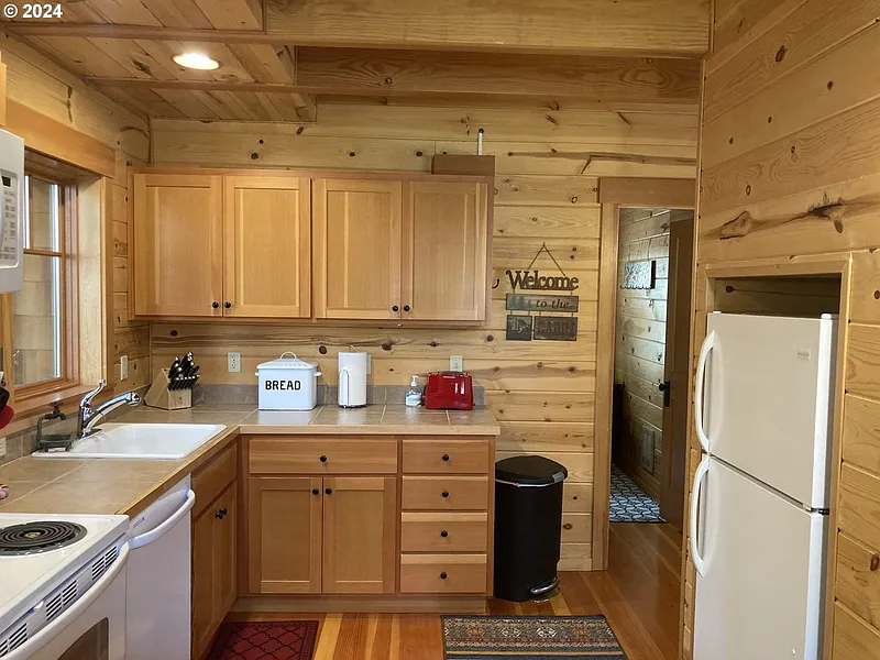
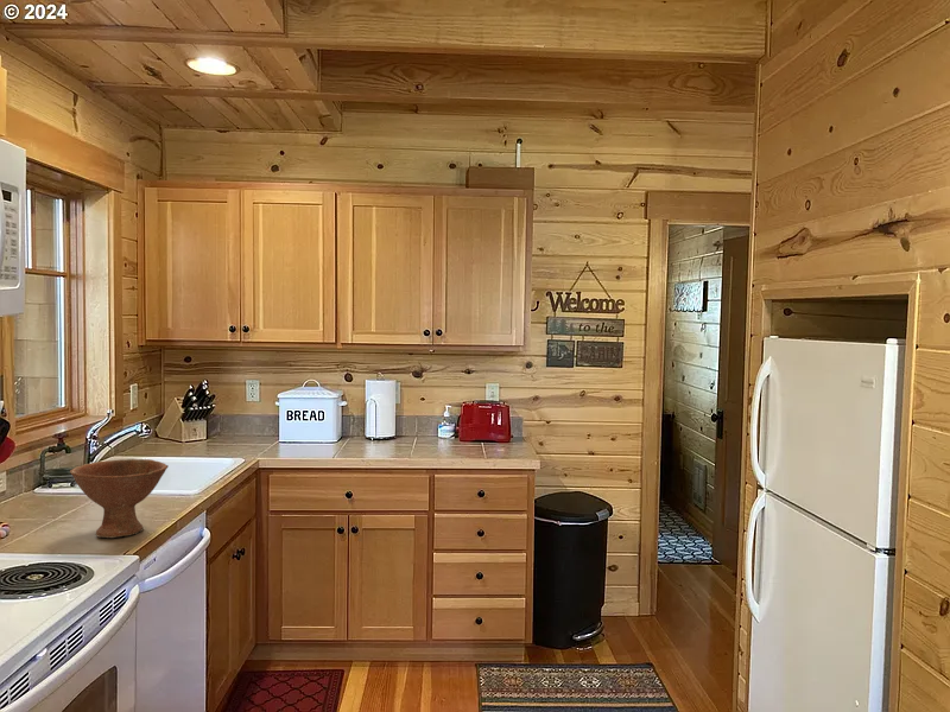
+ bowl [69,458,169,539]
